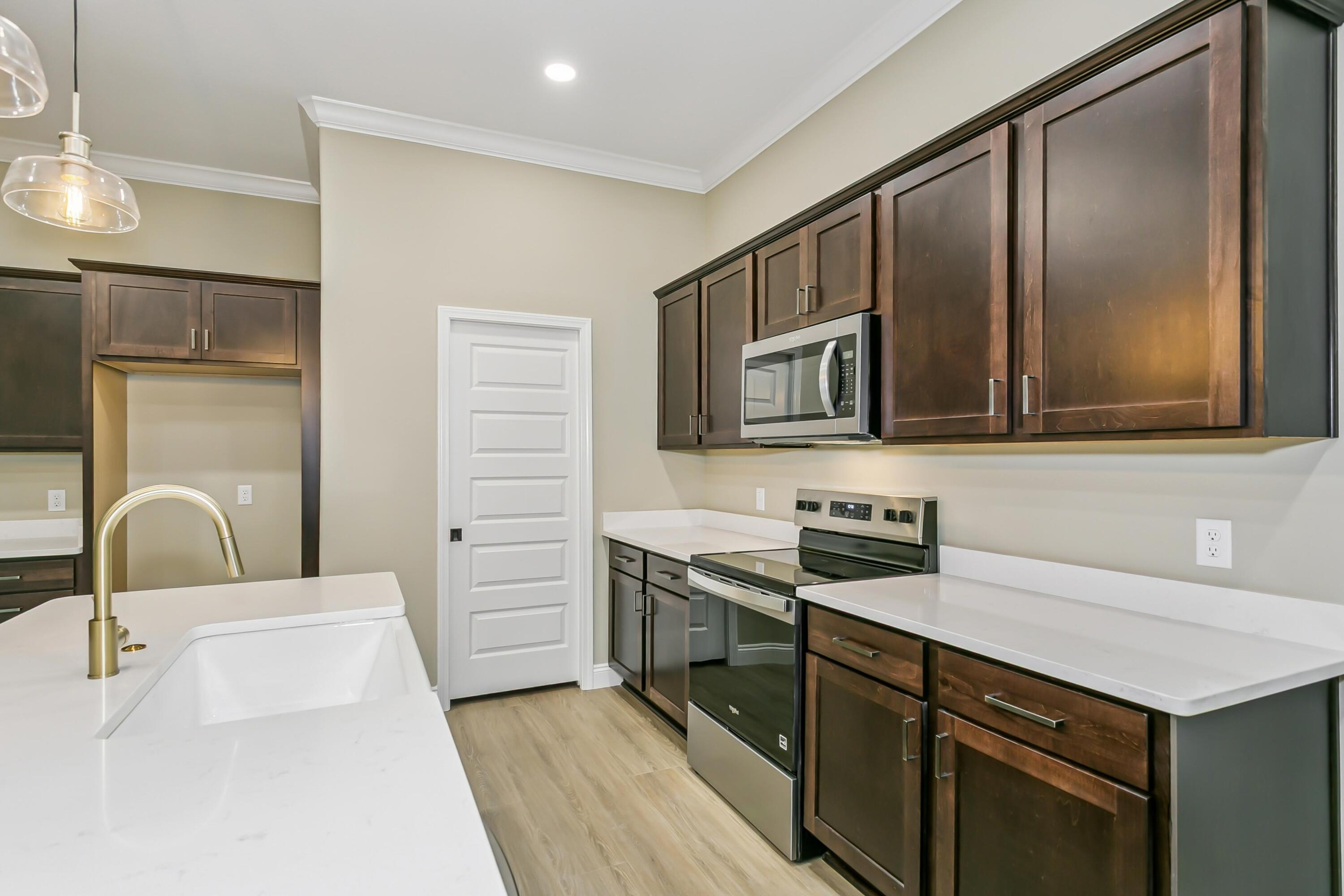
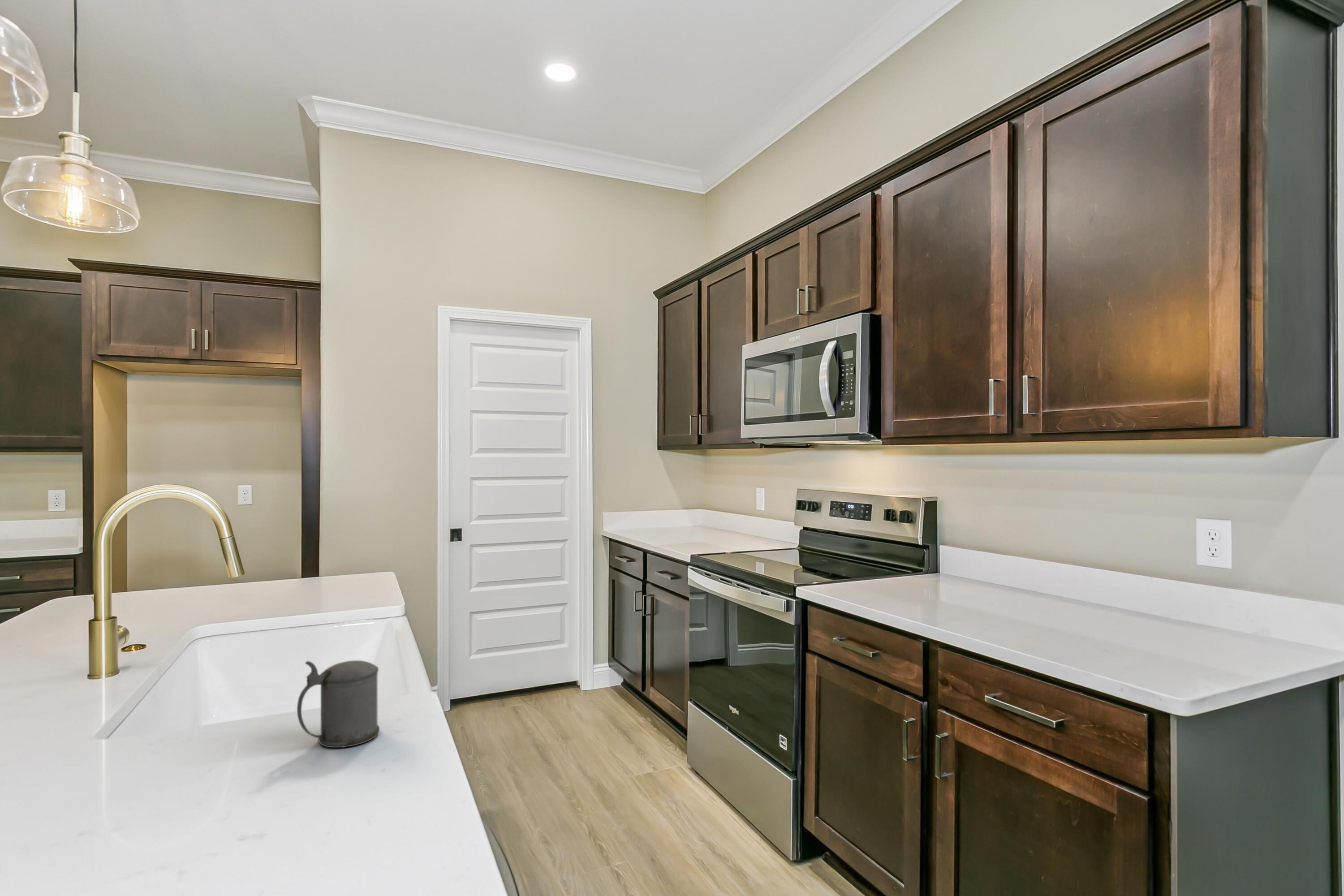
+ beer stein [297,660,380,748]
